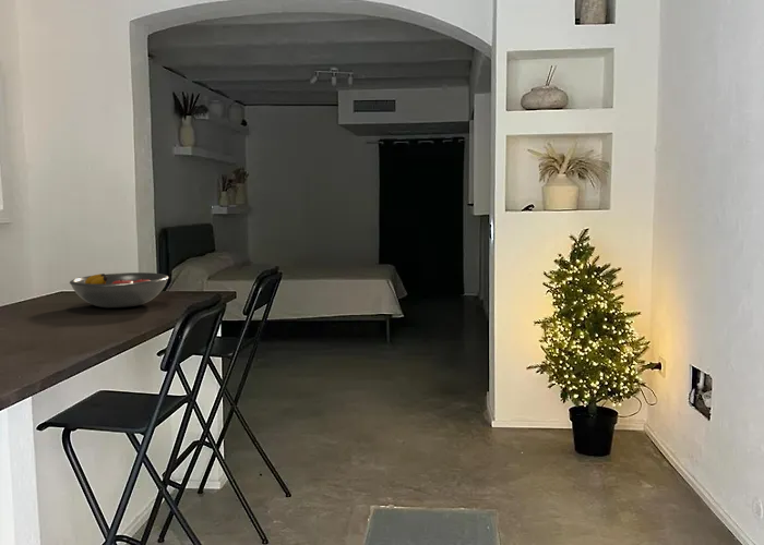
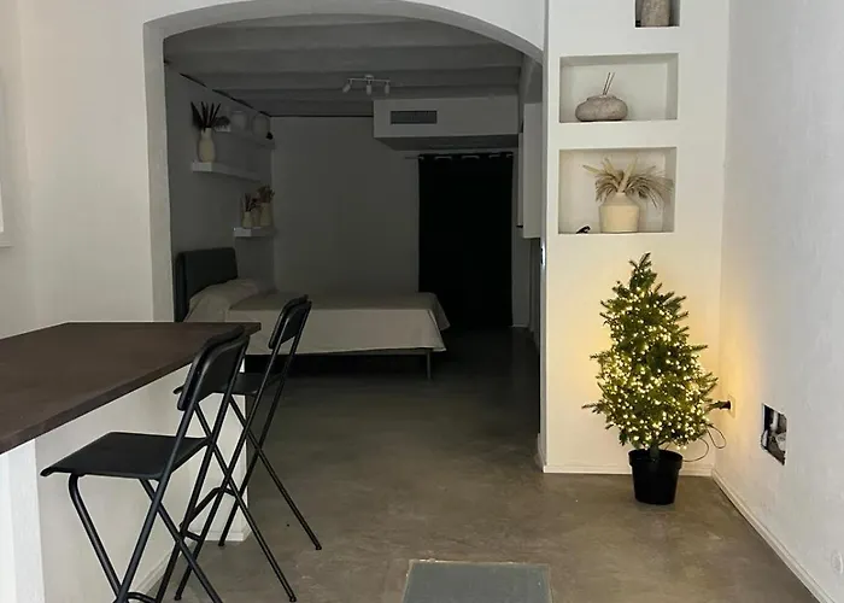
- fruit bowl [69,271,169,308]
